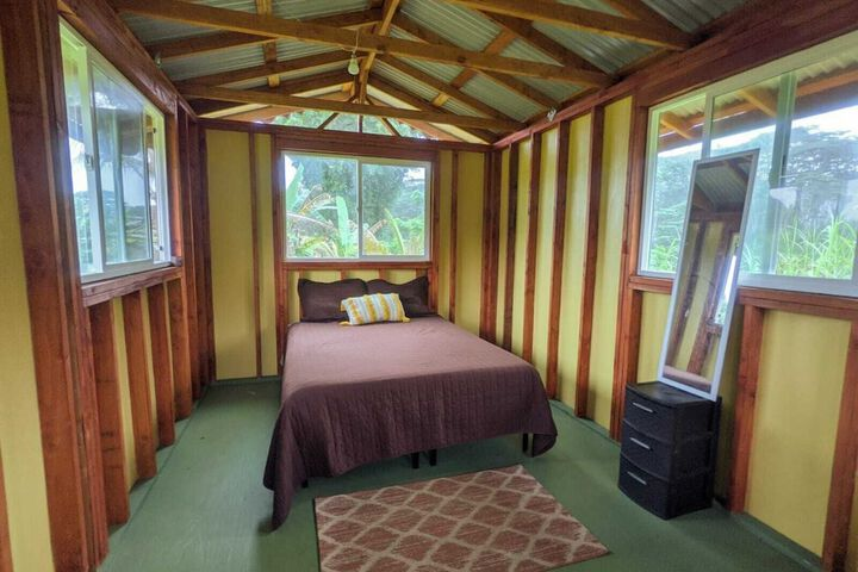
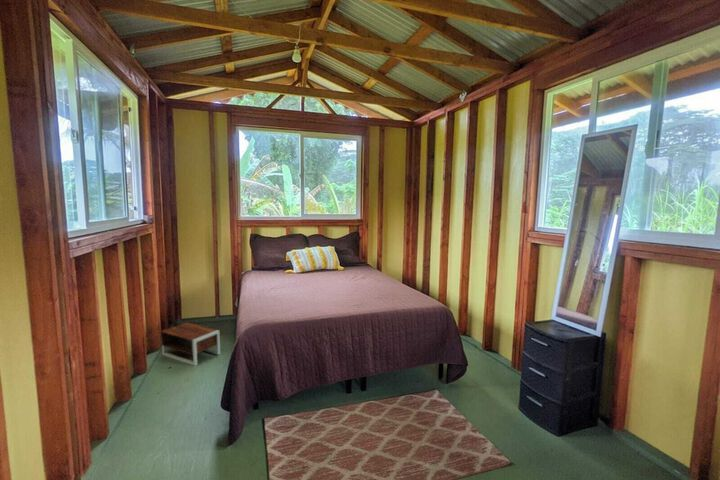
+ nightstand [160,321,221,367]
